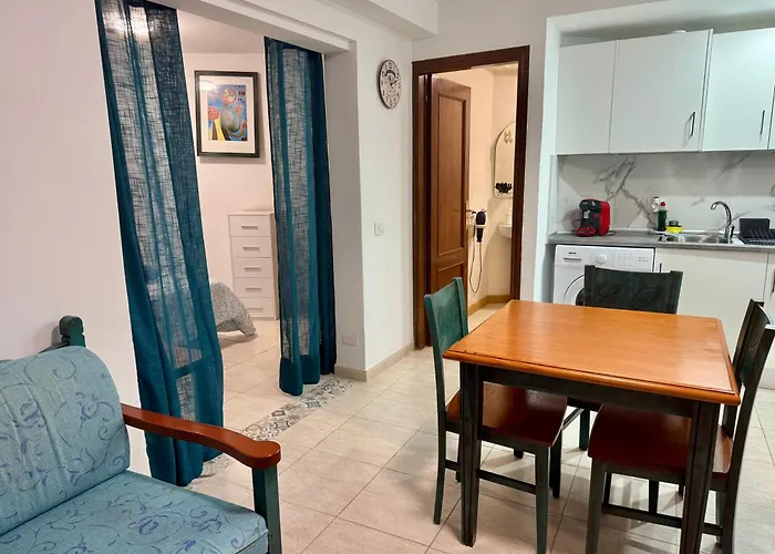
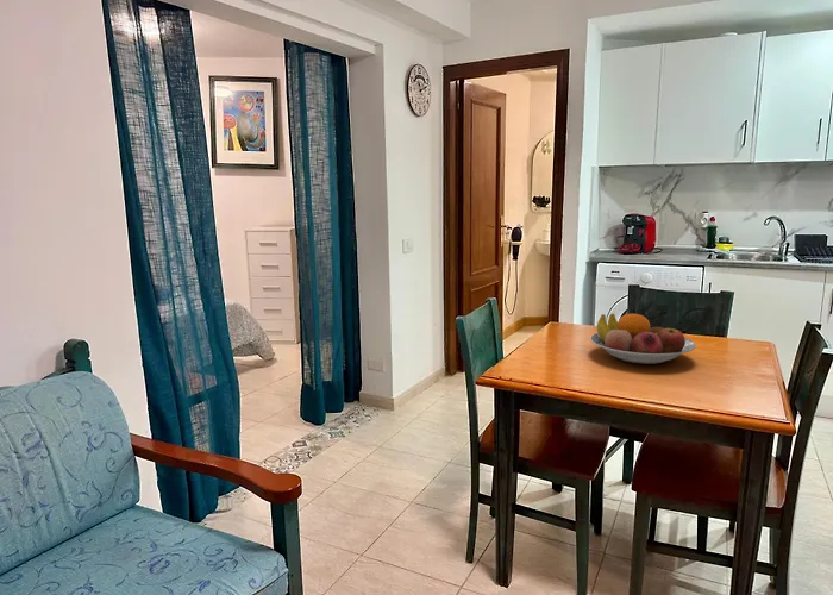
+ fruit bowl [589,313,697,365]
